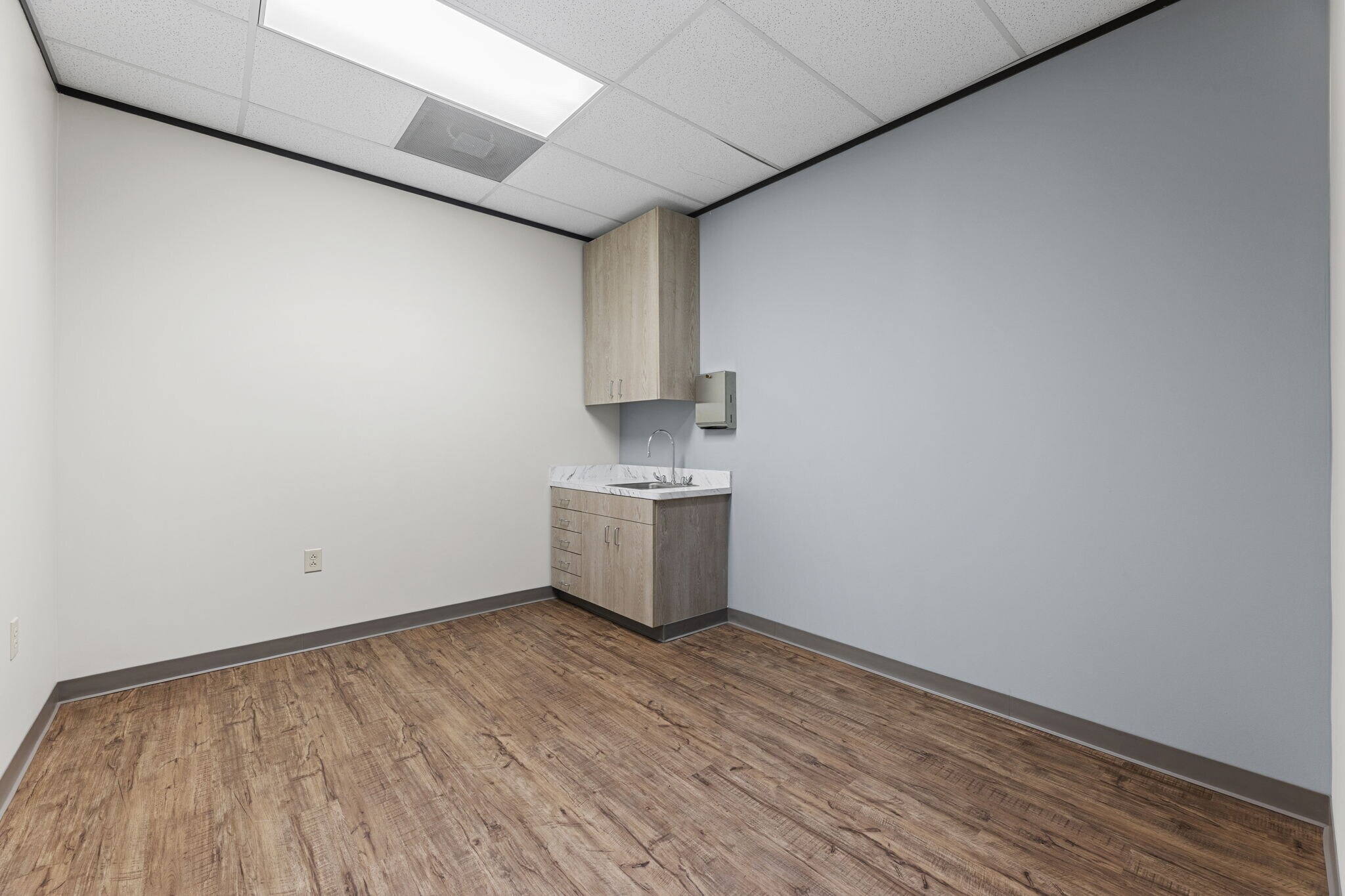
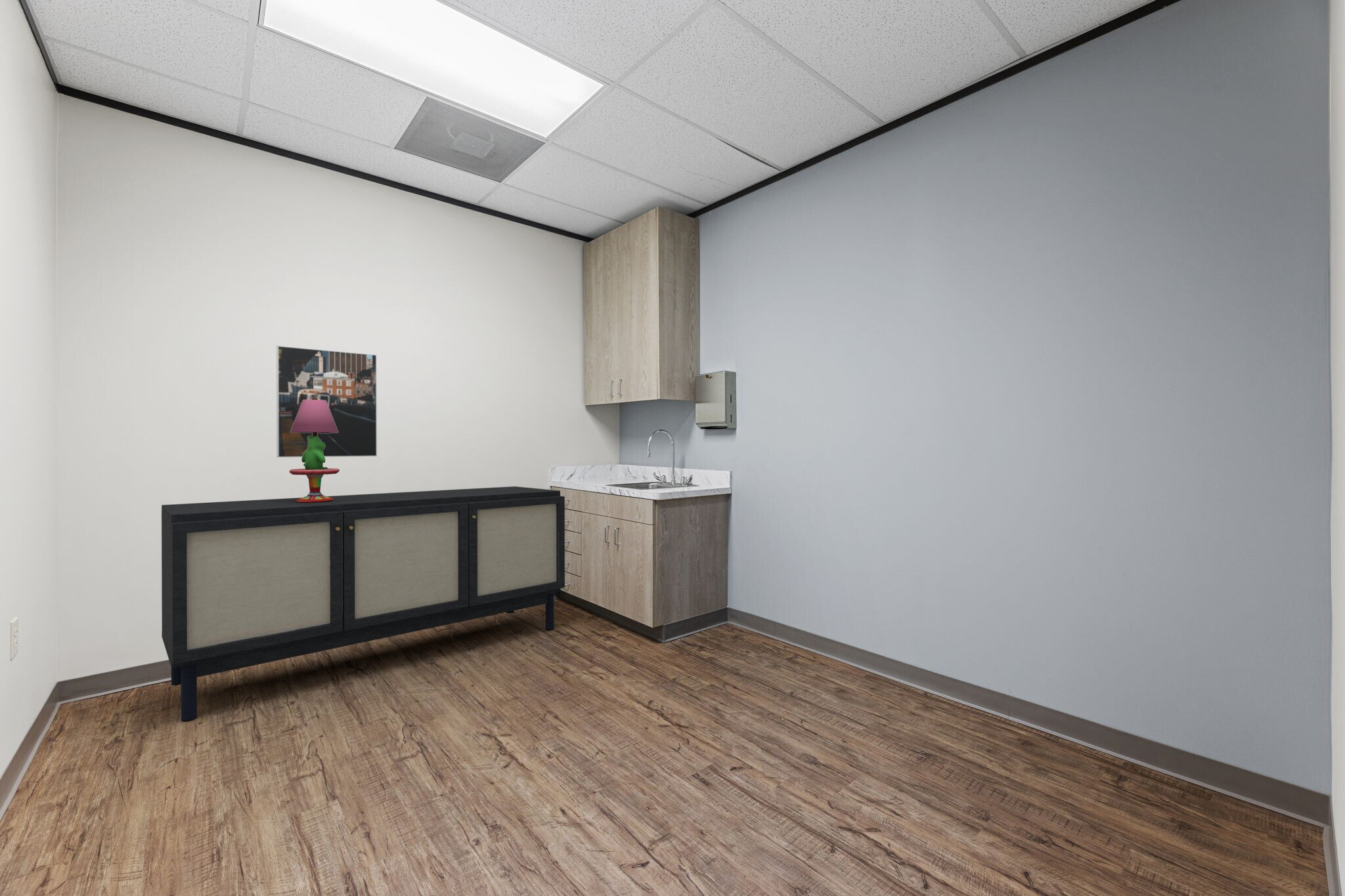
+ sideboard [161,486,565,721]
+ table lamp [289,396,340,503]
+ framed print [276,345,378,458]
